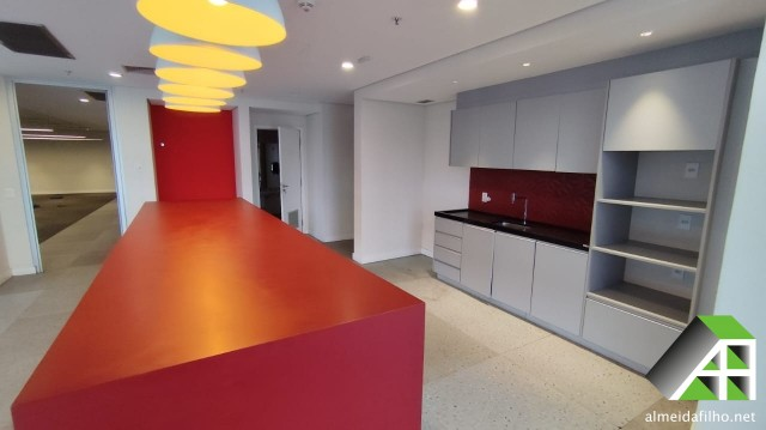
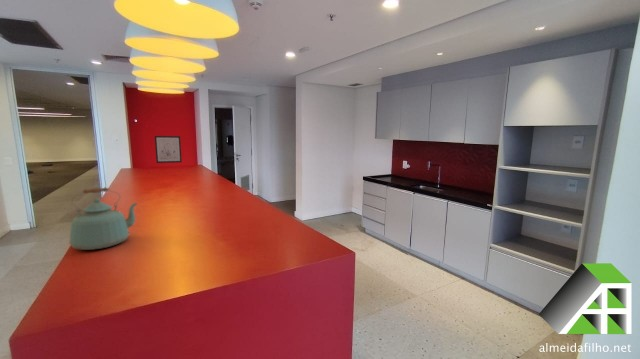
+ kettle [68,186,139,251]
+ wall art [154,135,183,164]
